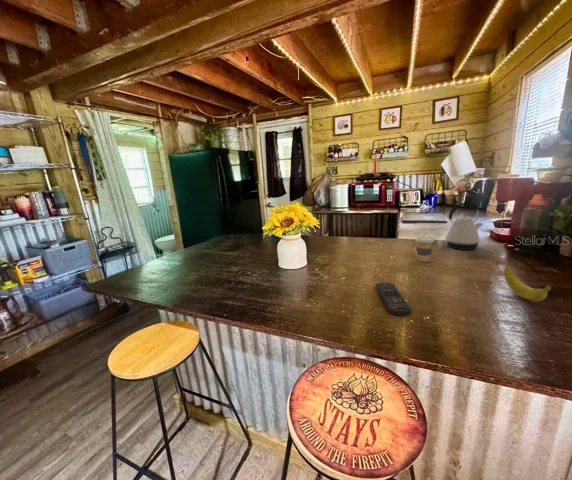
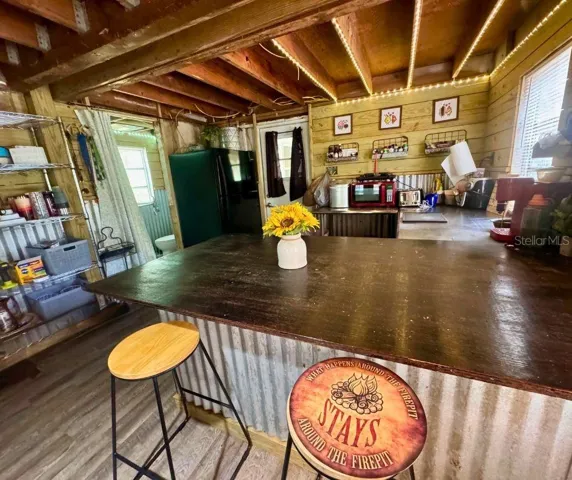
- kettle [443,201,484,251]
- banana [504,266,552,303]
- coffee cup [414,236,435,263]
- remote control [375,282,412,316]
